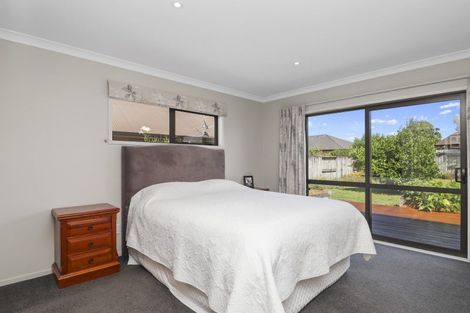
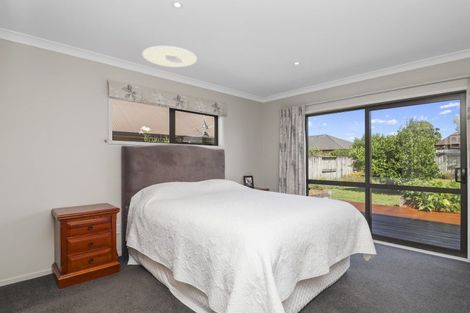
+ ceiling light [142,45,198,68]
